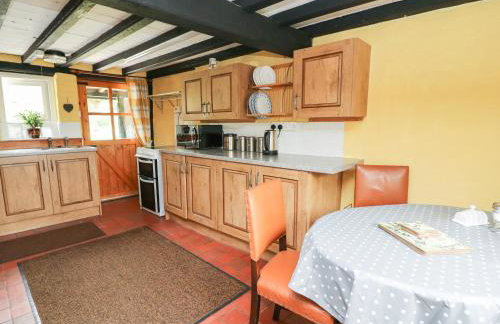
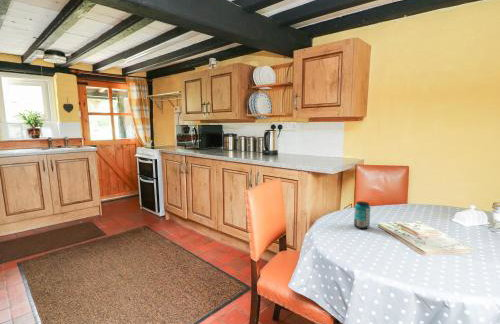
+ beverage can [353,200,371,230]
